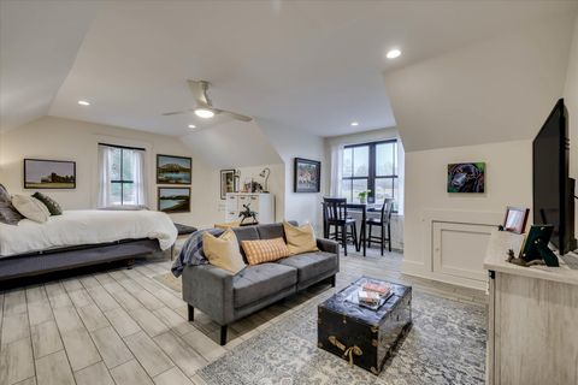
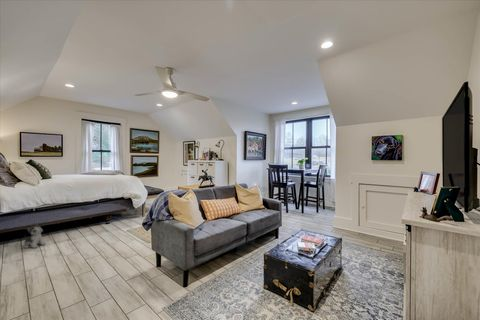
+ plush toy [23,222,47,249]
